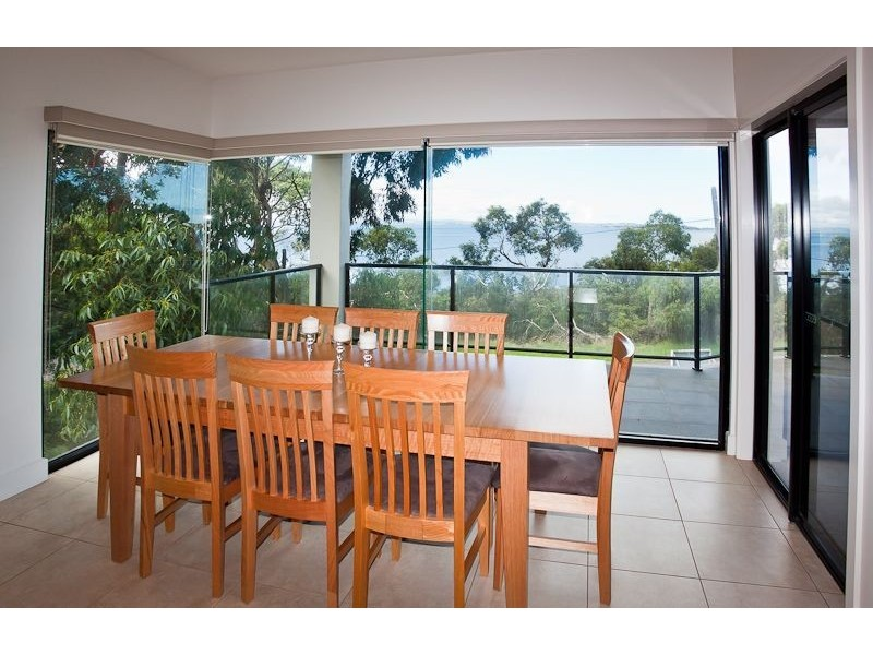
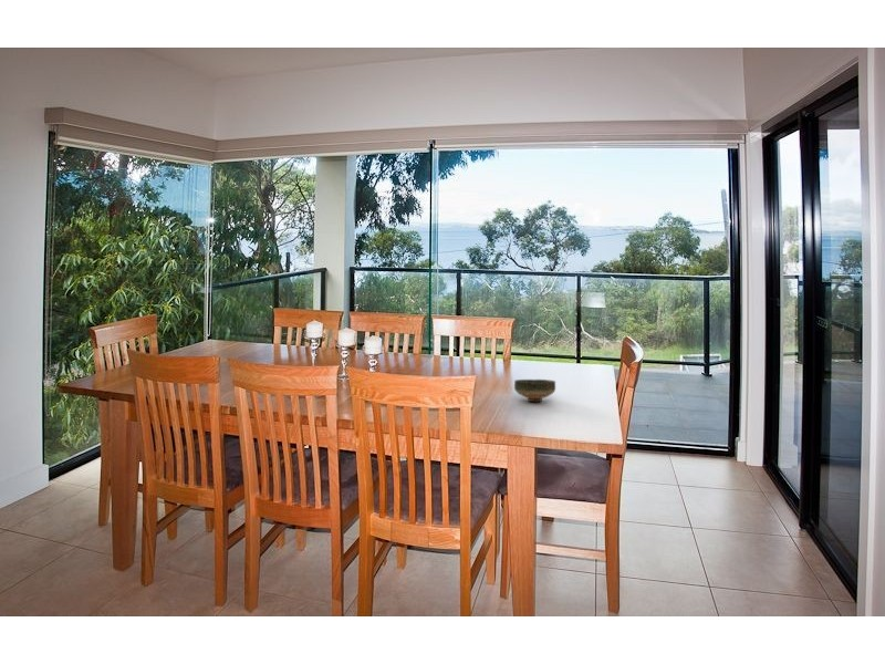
+ bowl [513,378,556,403]
